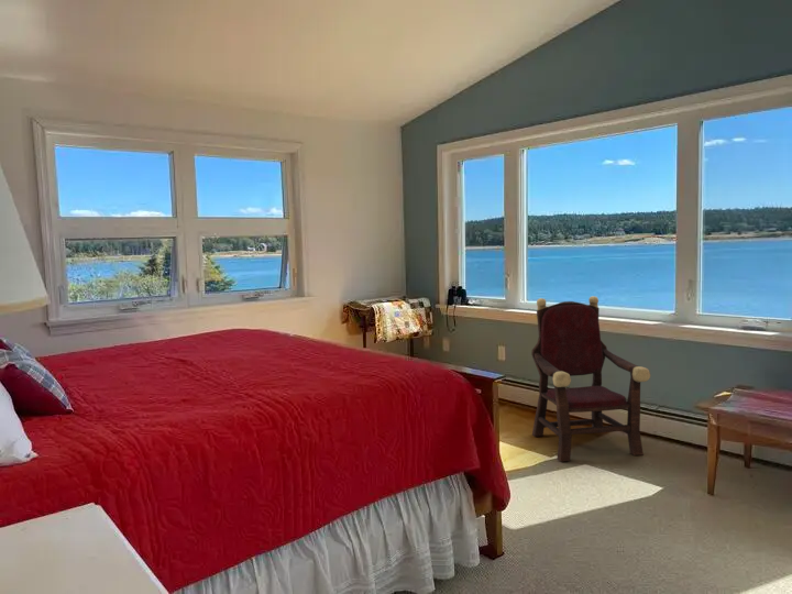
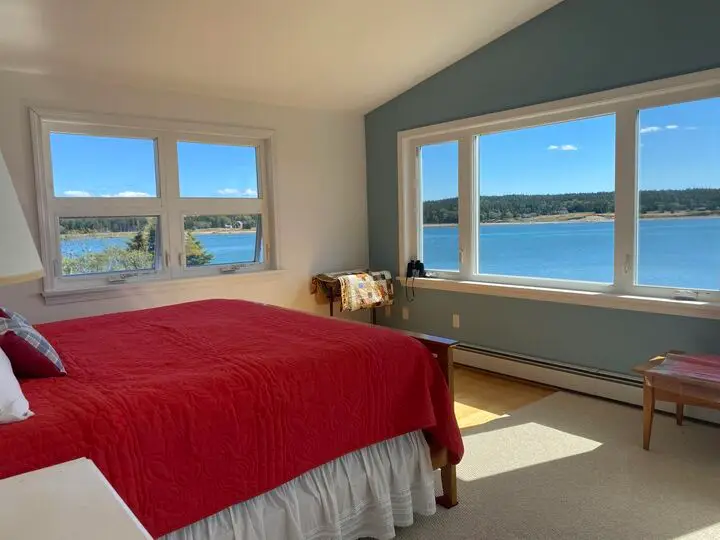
- armchair [530,295,651,463]
